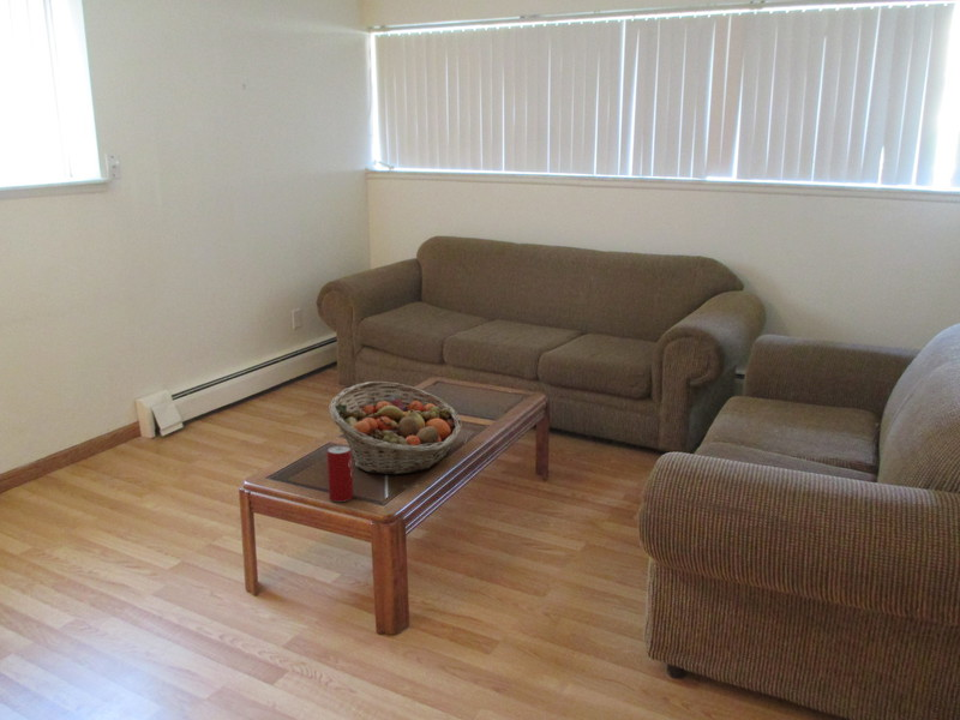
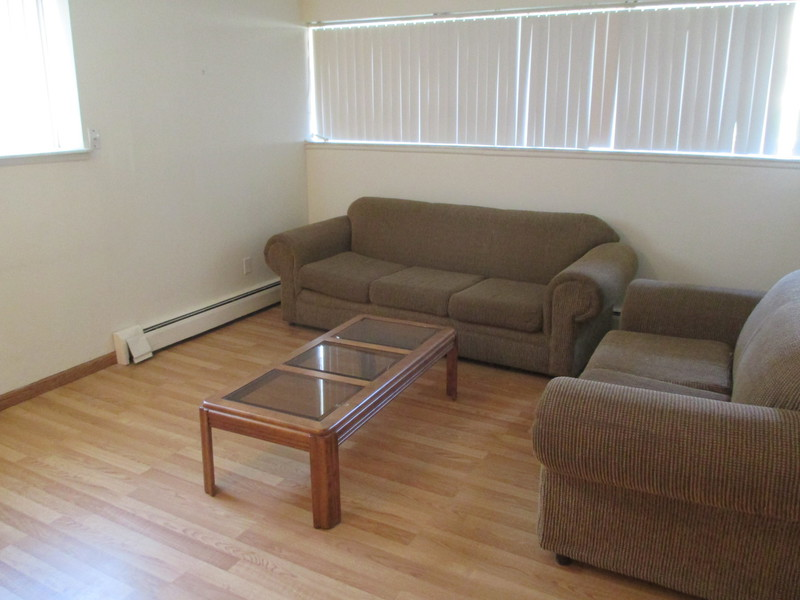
- beverage can [326,444,354,503]
- fruit basket [328,380,463,475]
